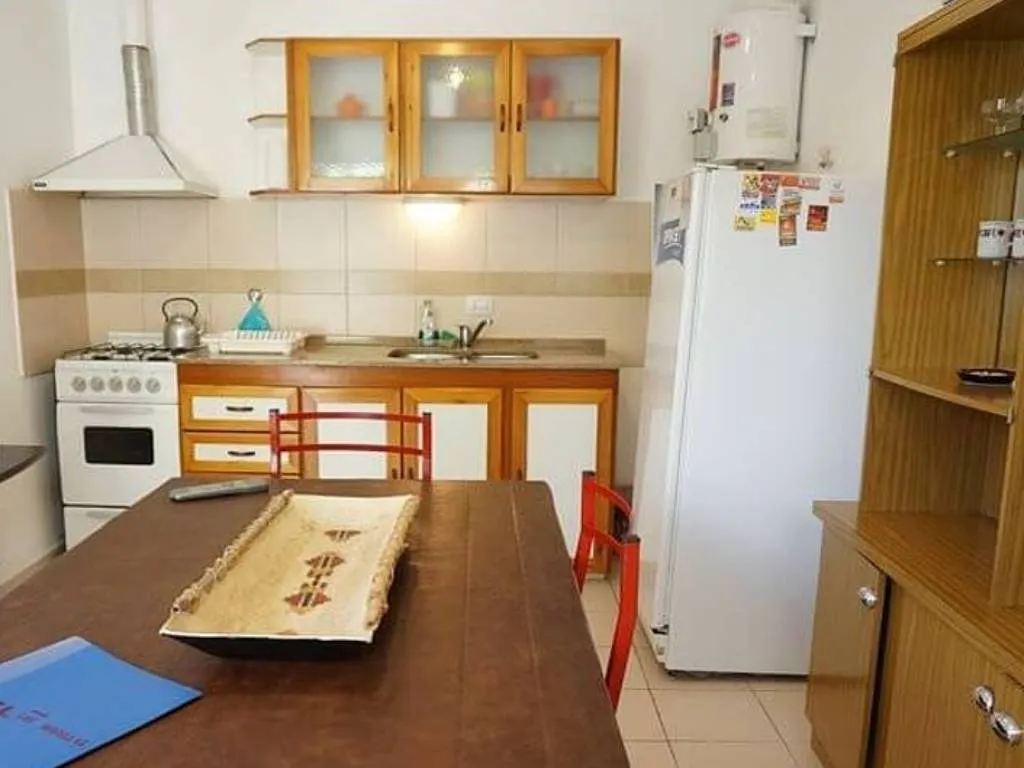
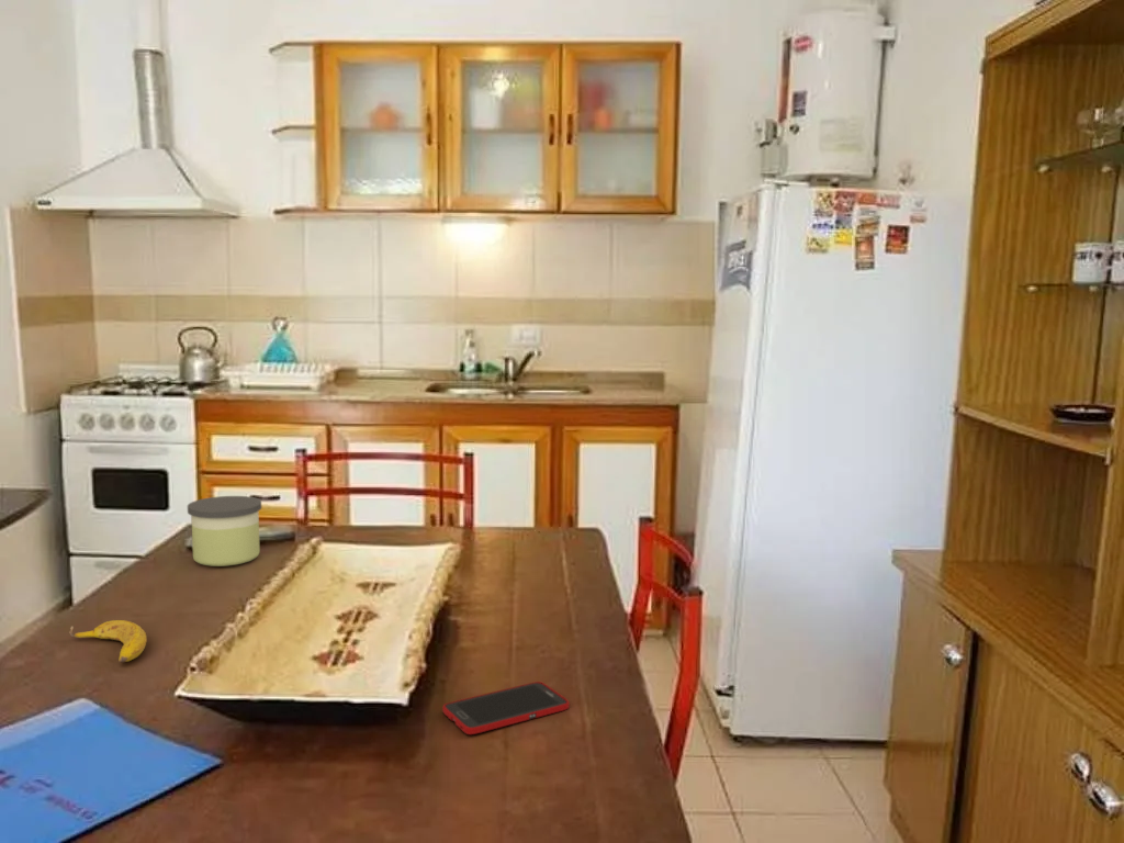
+ candle [187,495,262,567]
+ banana [68,619,148,663]
+ cell phone [441,681,571,735]
